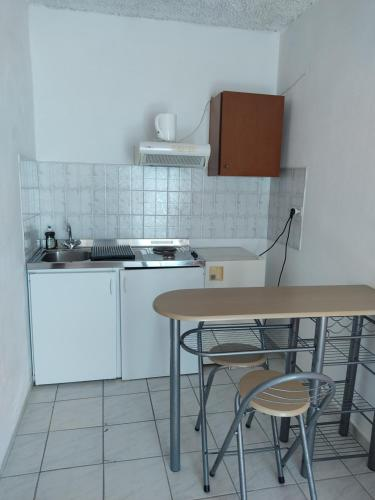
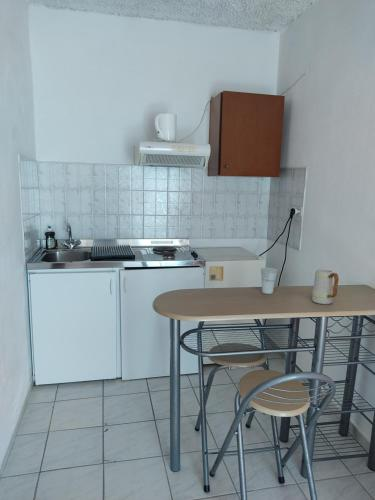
+ cup [260,267,278,295]
+ mug [311,268,340,305]
